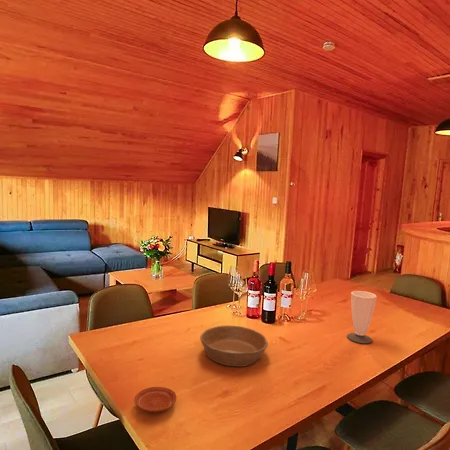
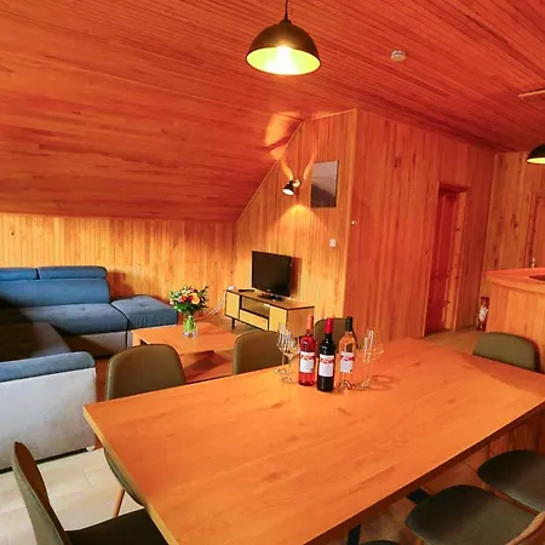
- cup [346,290,378,344]
- bowl [199,325,269,368]
- plate [133,386,177,414]
